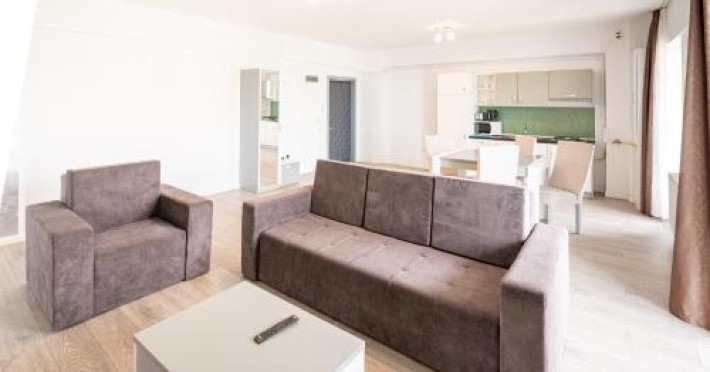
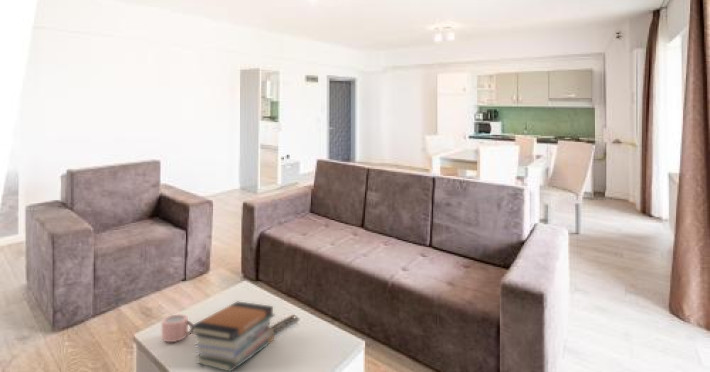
+ mug [161,313,194,343]
+ book stack [189,300,276,372]
